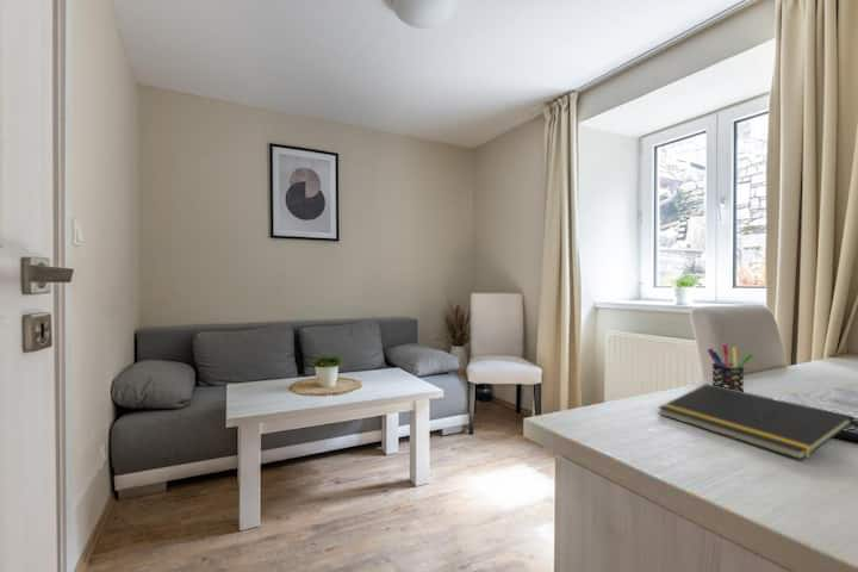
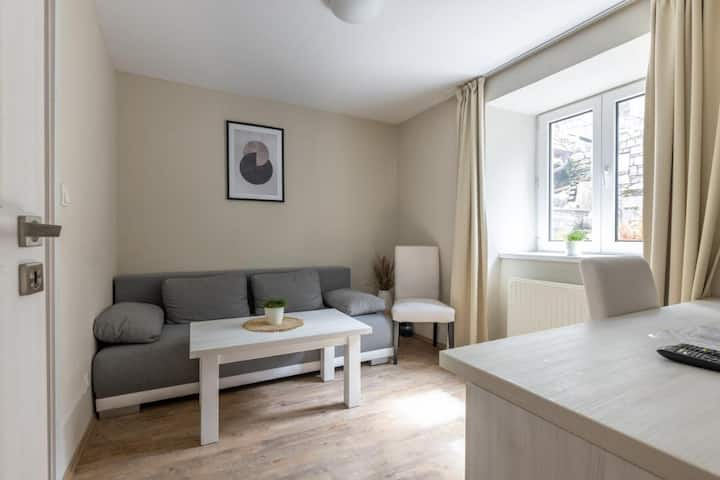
- notepad [657,383,853,461]
- pen holder [707,343,754,392]
